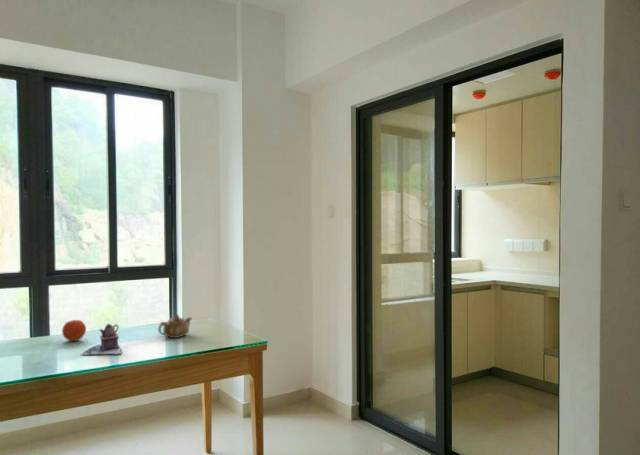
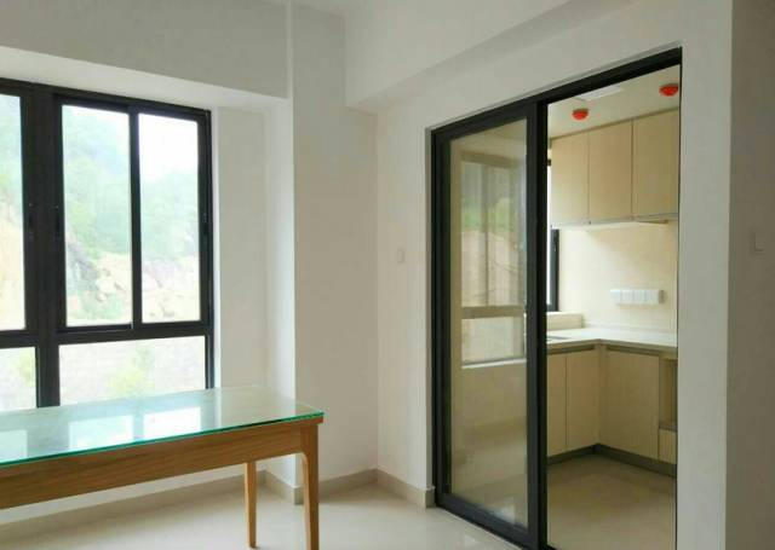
- fruit [61,319,87,342]
- teapot [80,323,123,357]
- teapot [157,313,193,339]
